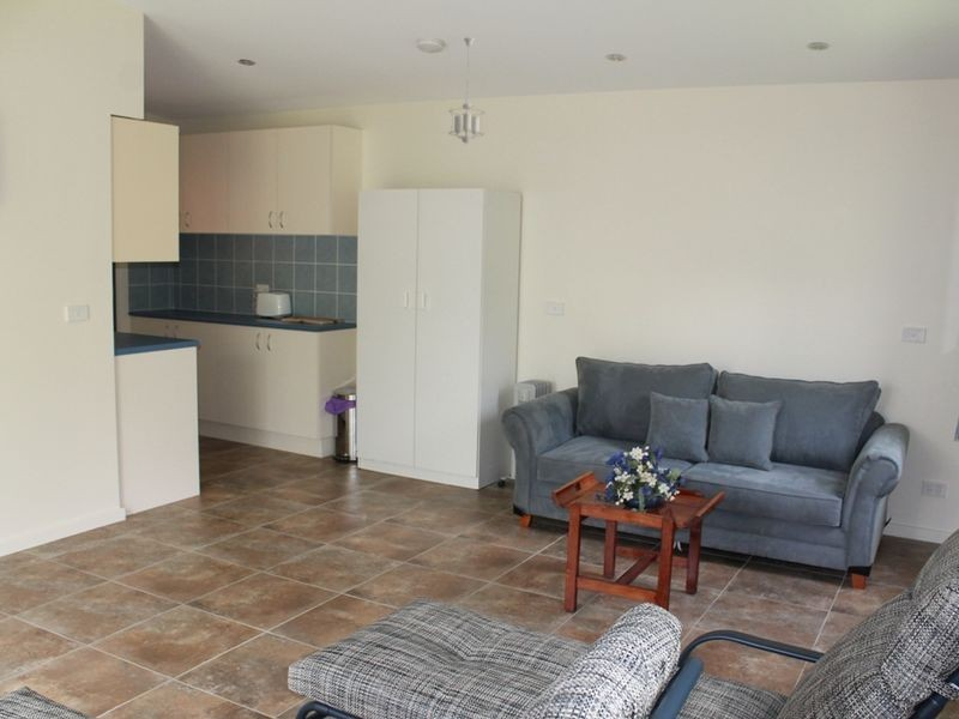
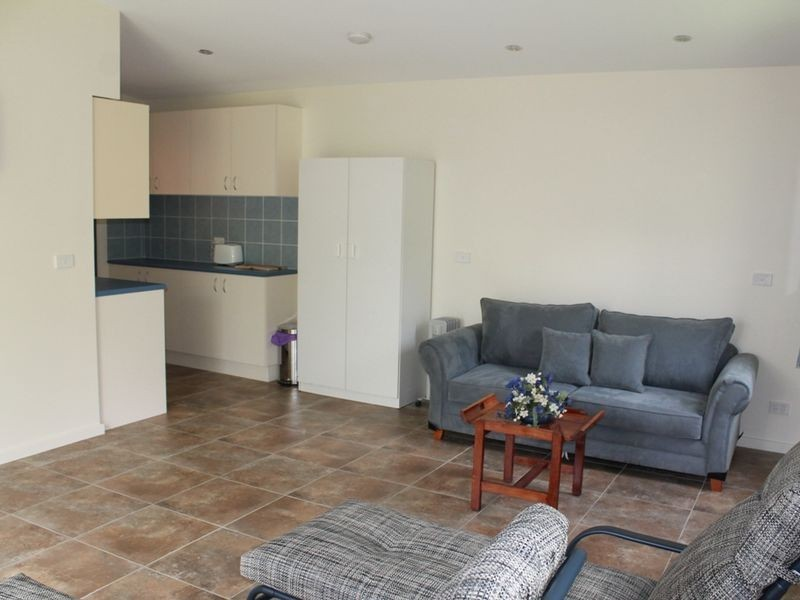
- pendant light [447,37,485,145]
